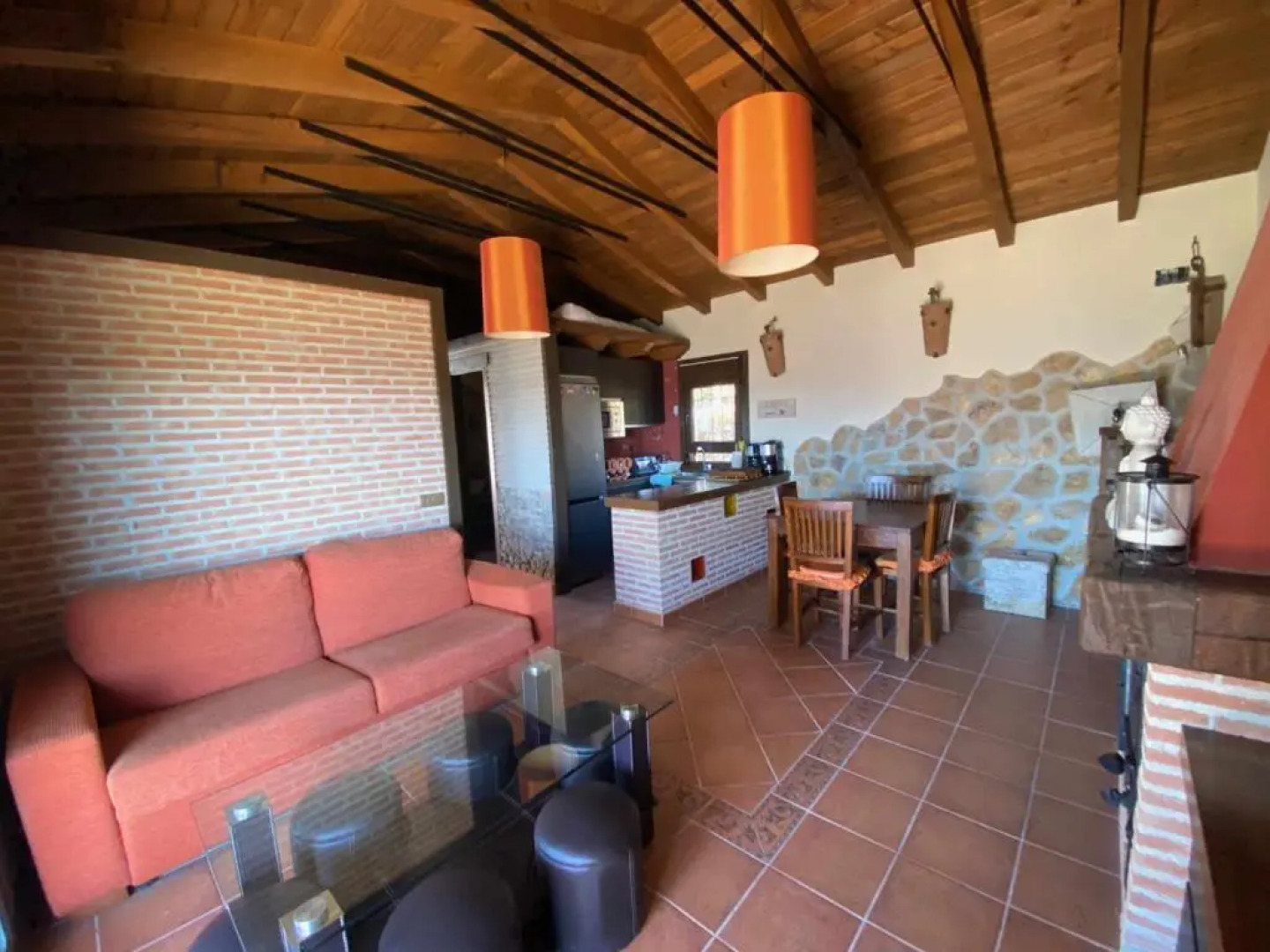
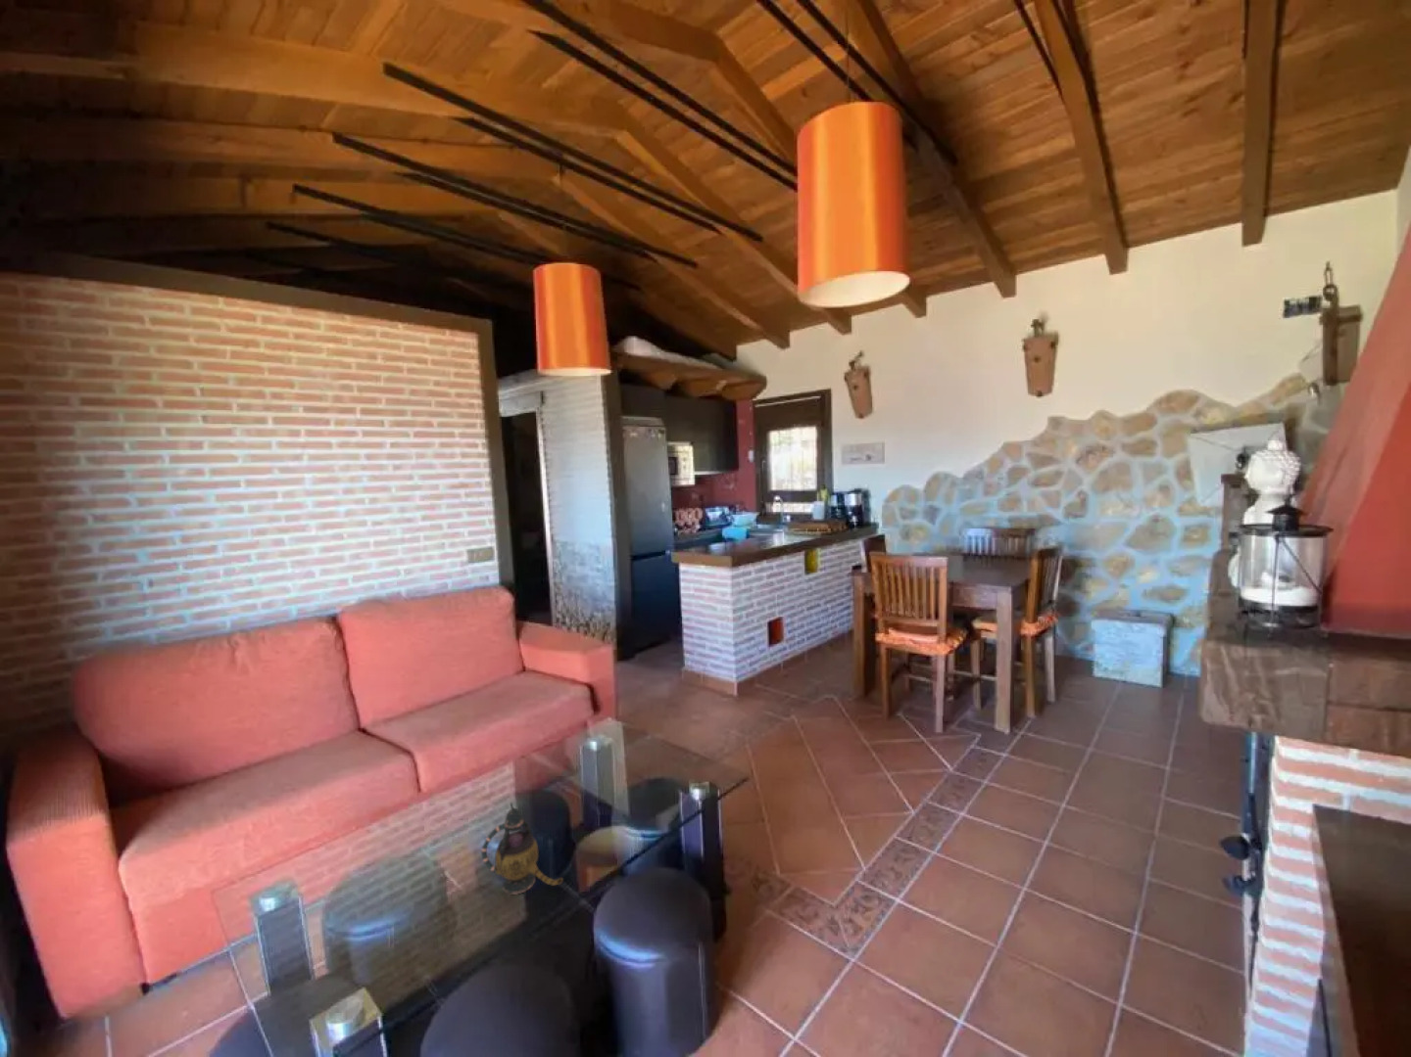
+ teapot [480,803,563,896]
